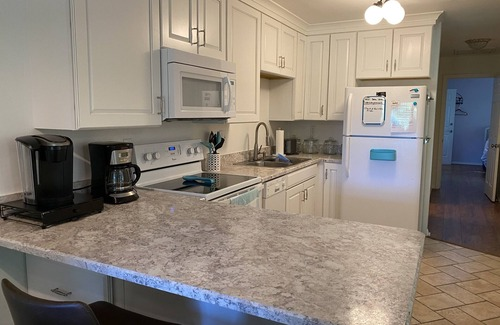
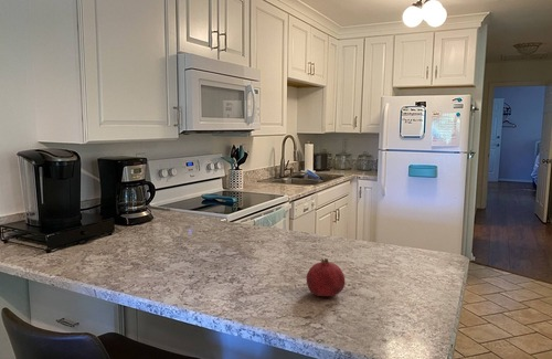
+ fruit [306,257,346,297]
